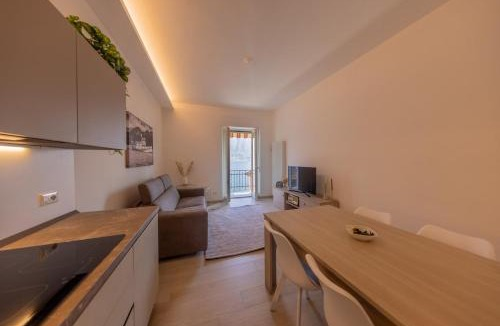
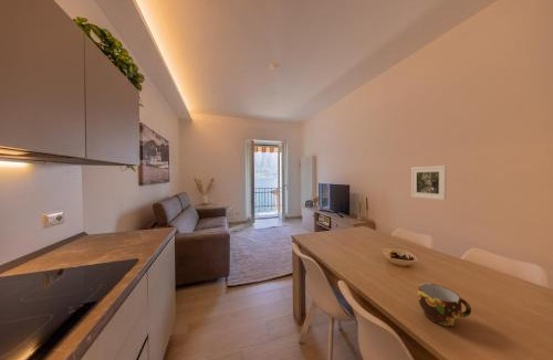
+ cup [417,283,472,327]
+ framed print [410,165,448,201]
